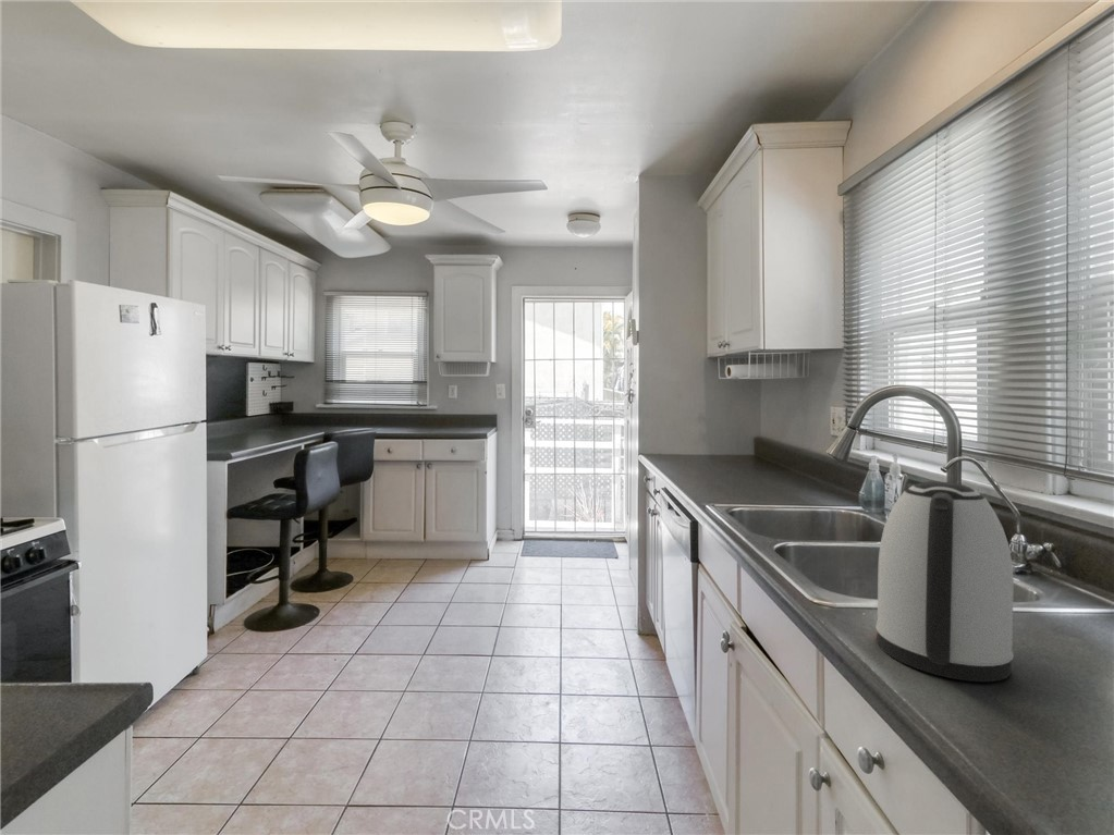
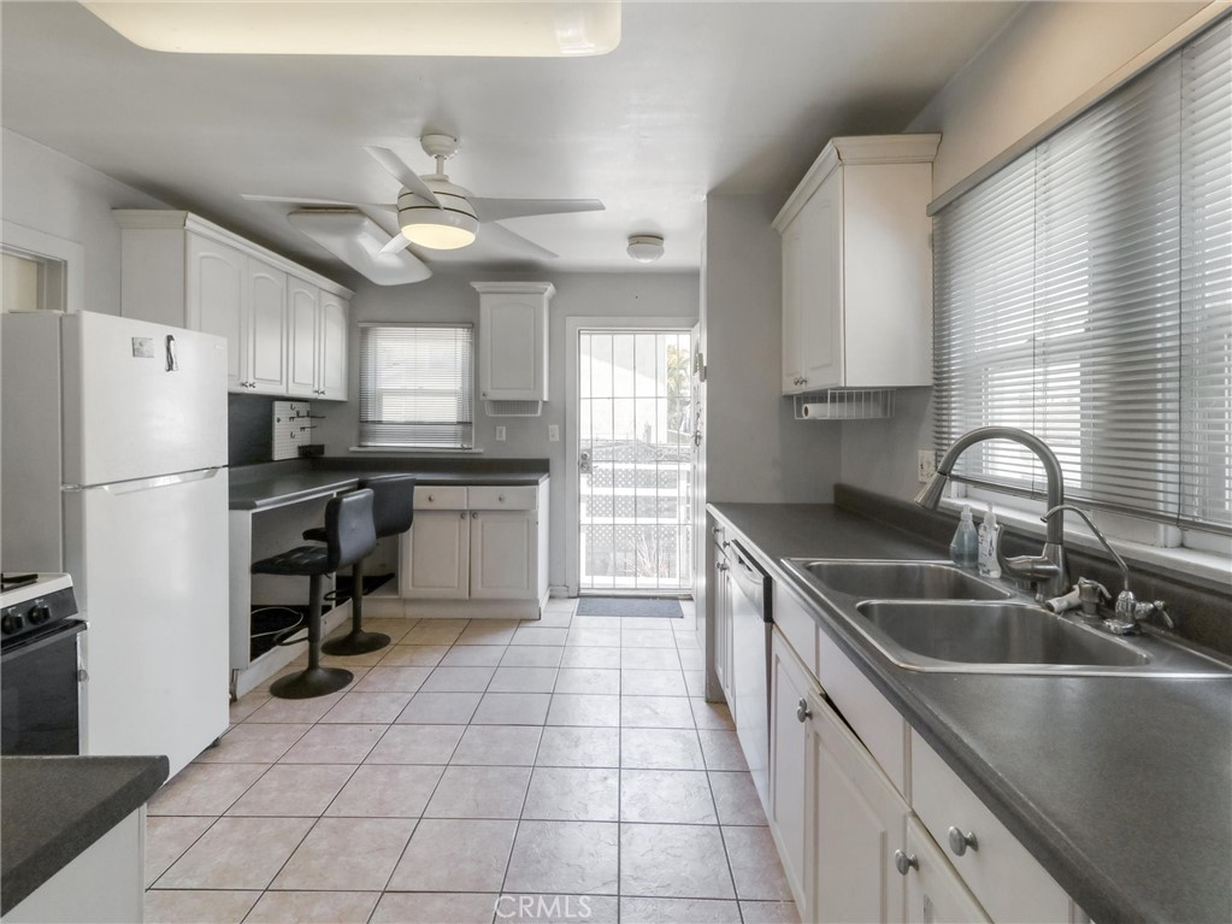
- kettle [874,480,1015,683]
